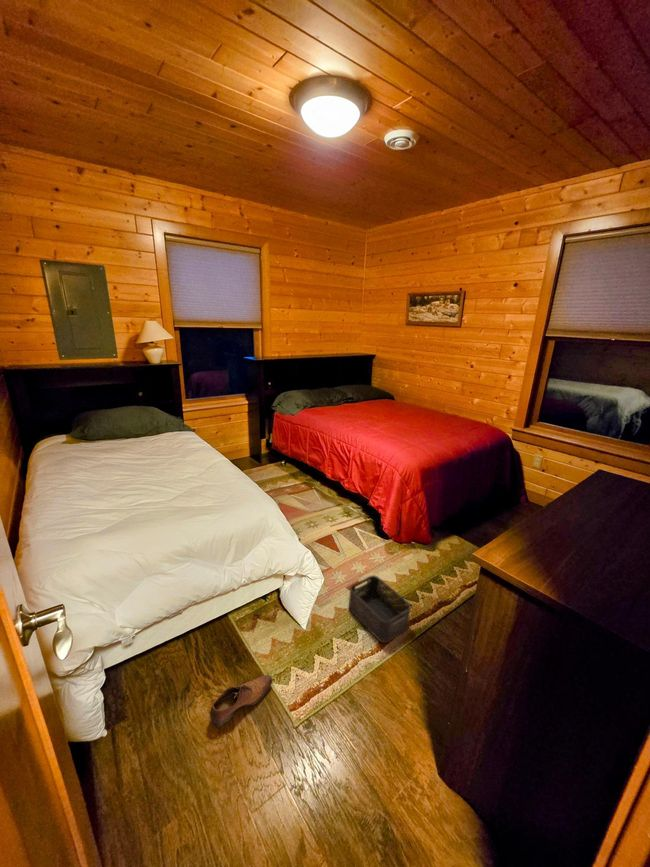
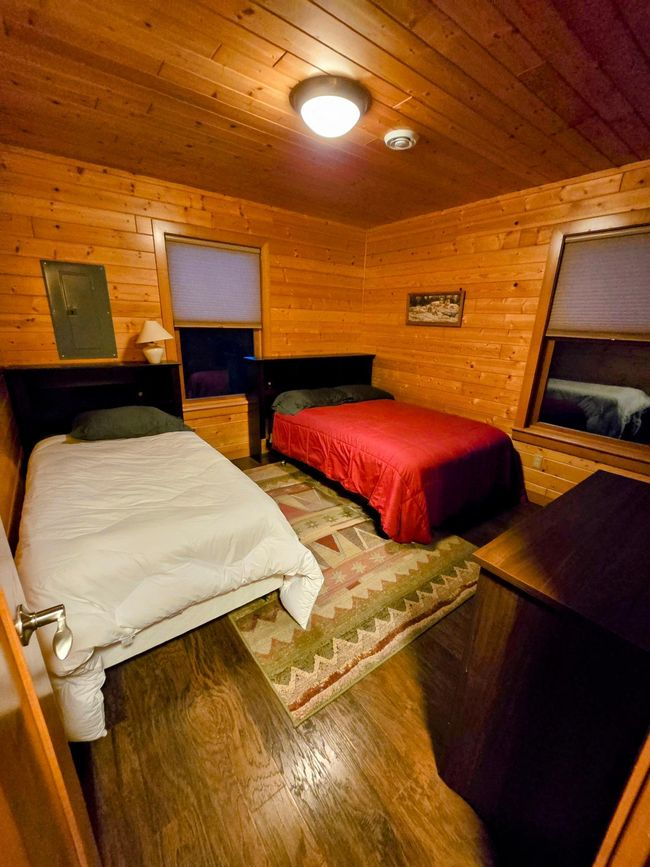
- shoe [209,674,273,728]
- storage bin [348,574,412,644]
